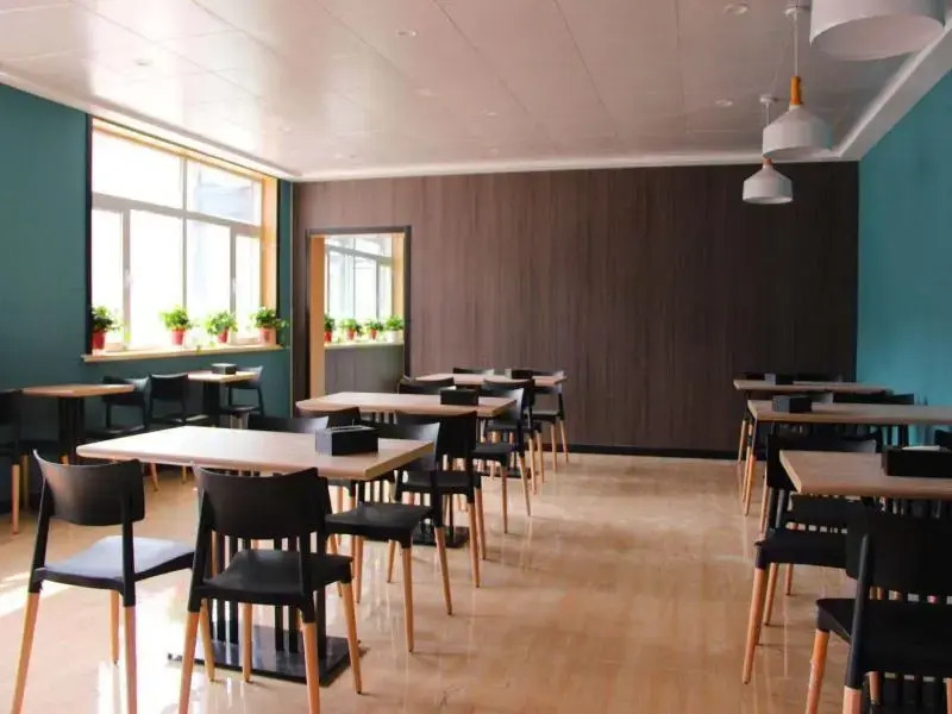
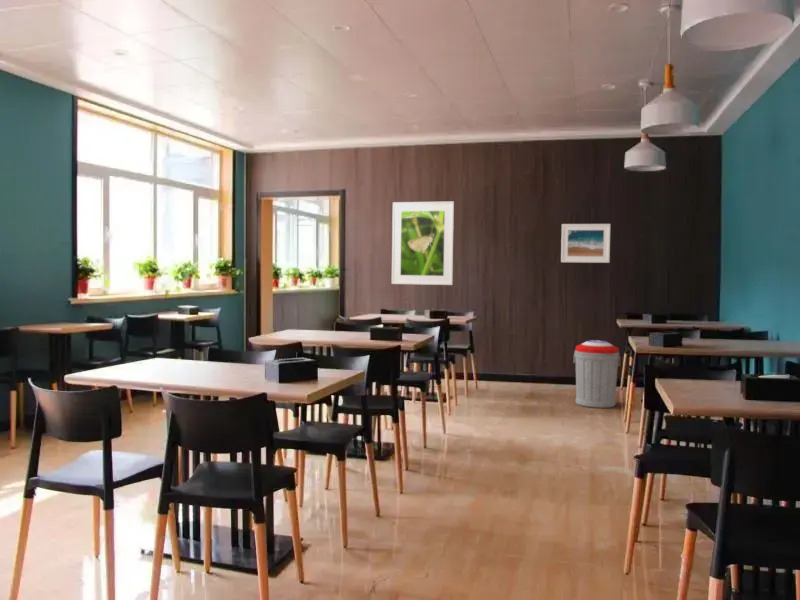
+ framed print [391,201,455,286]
+ trash can [572,339,621,409]
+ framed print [560,223,612,264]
